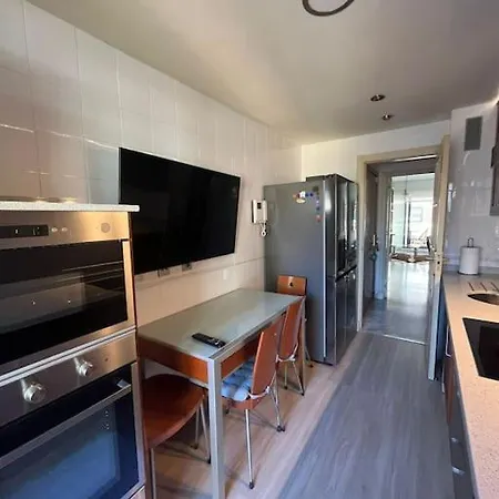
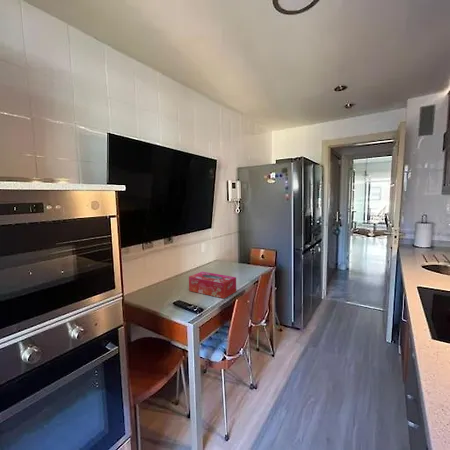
+ tissue box [188,271,237,299]
